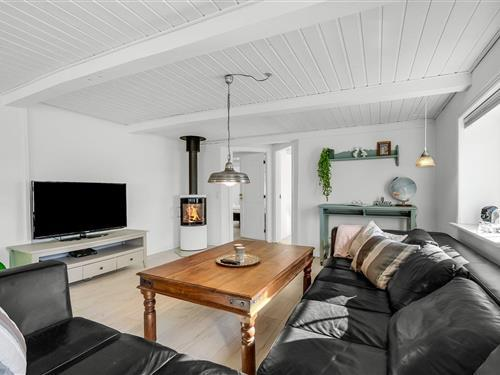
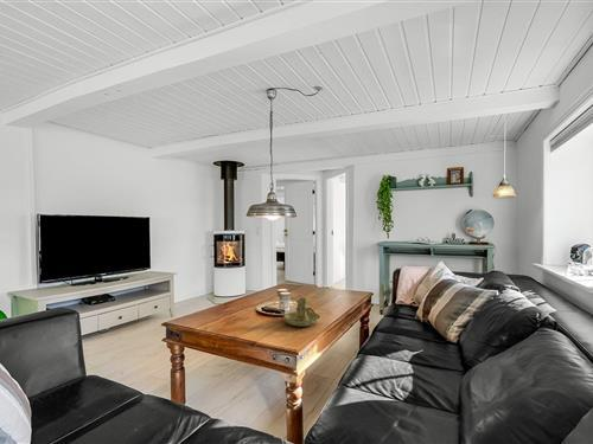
+ candle holder [282,296,321,327]
